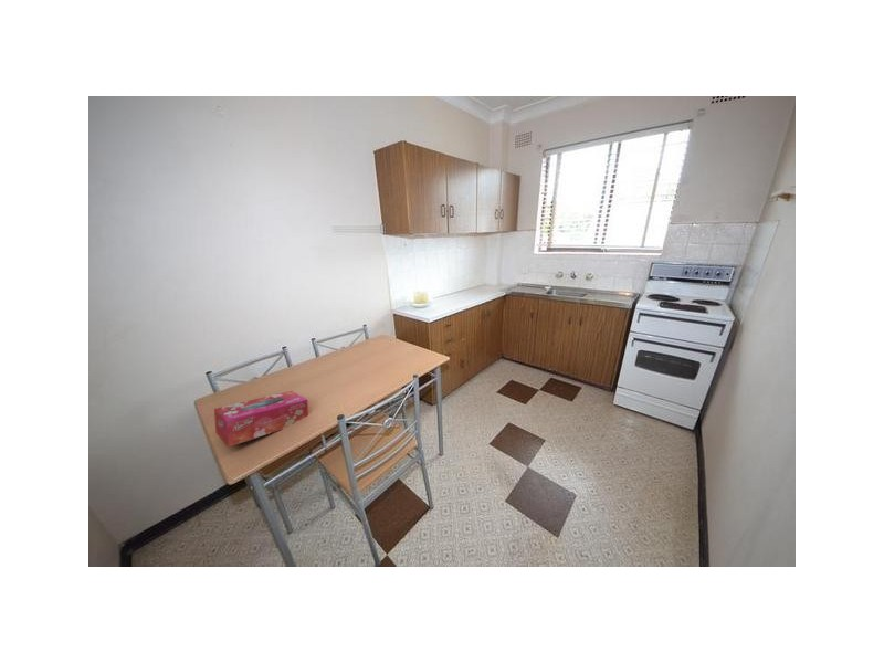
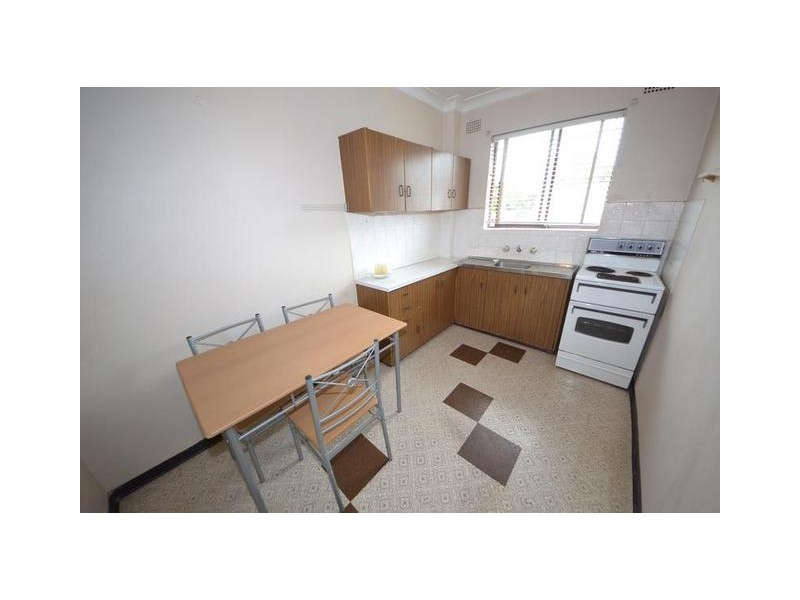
- tissue box [213,390,309,449]
